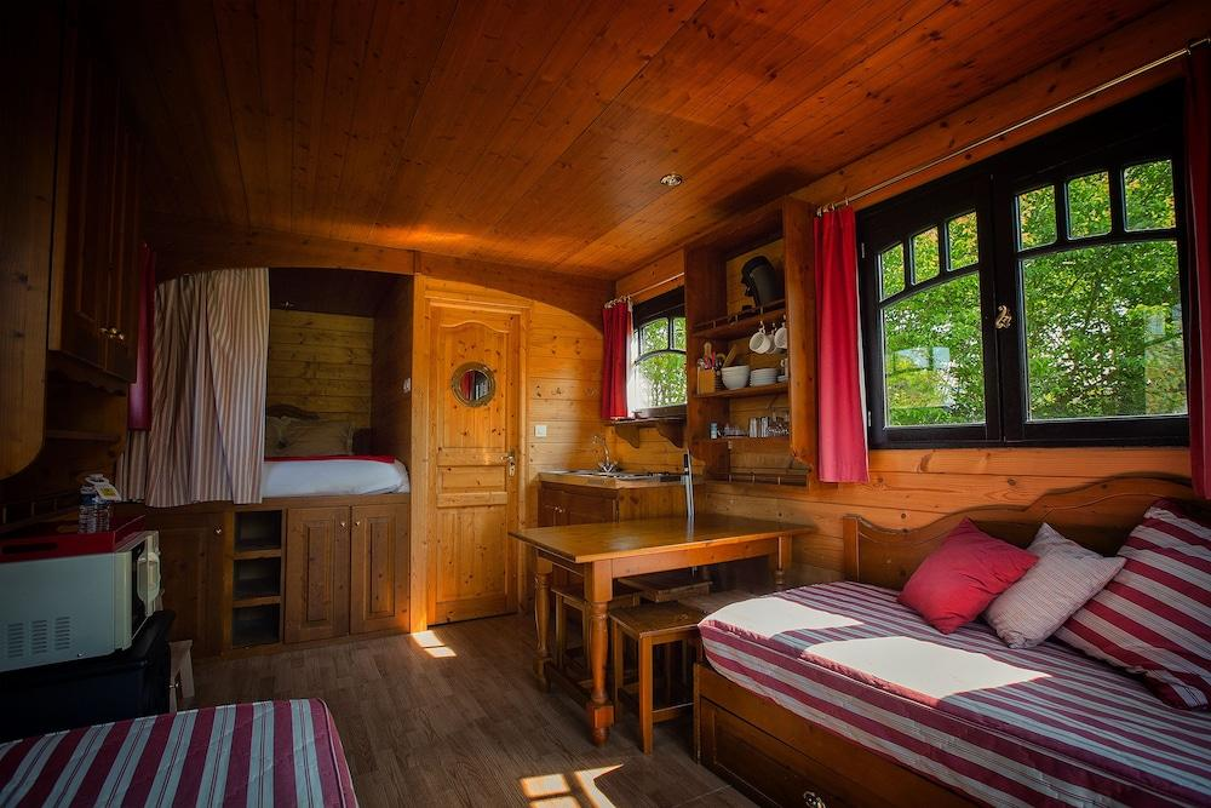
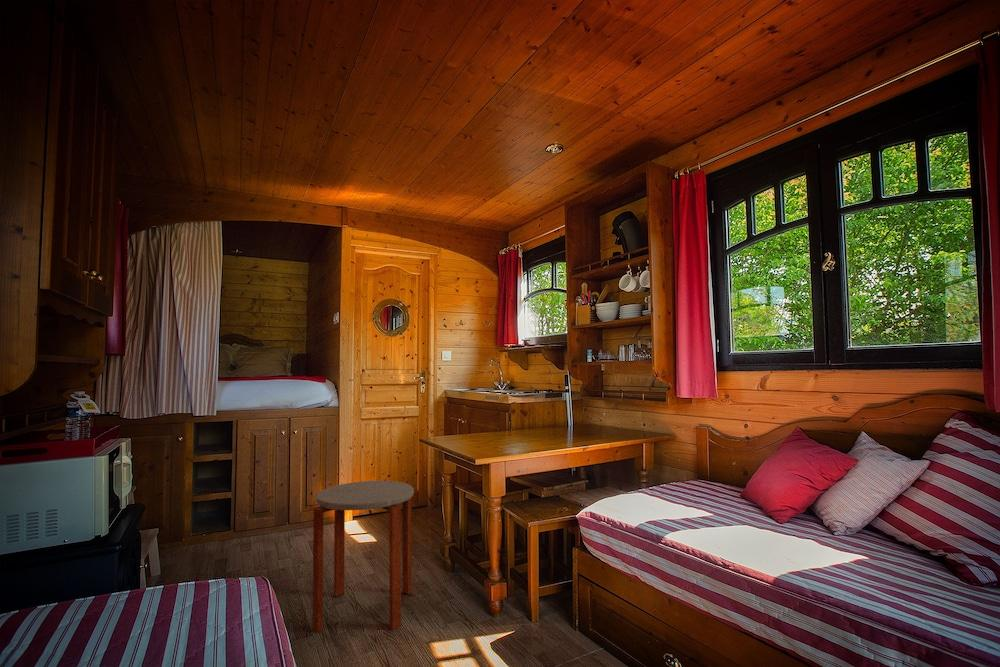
+ side table [312,480,415,633]
